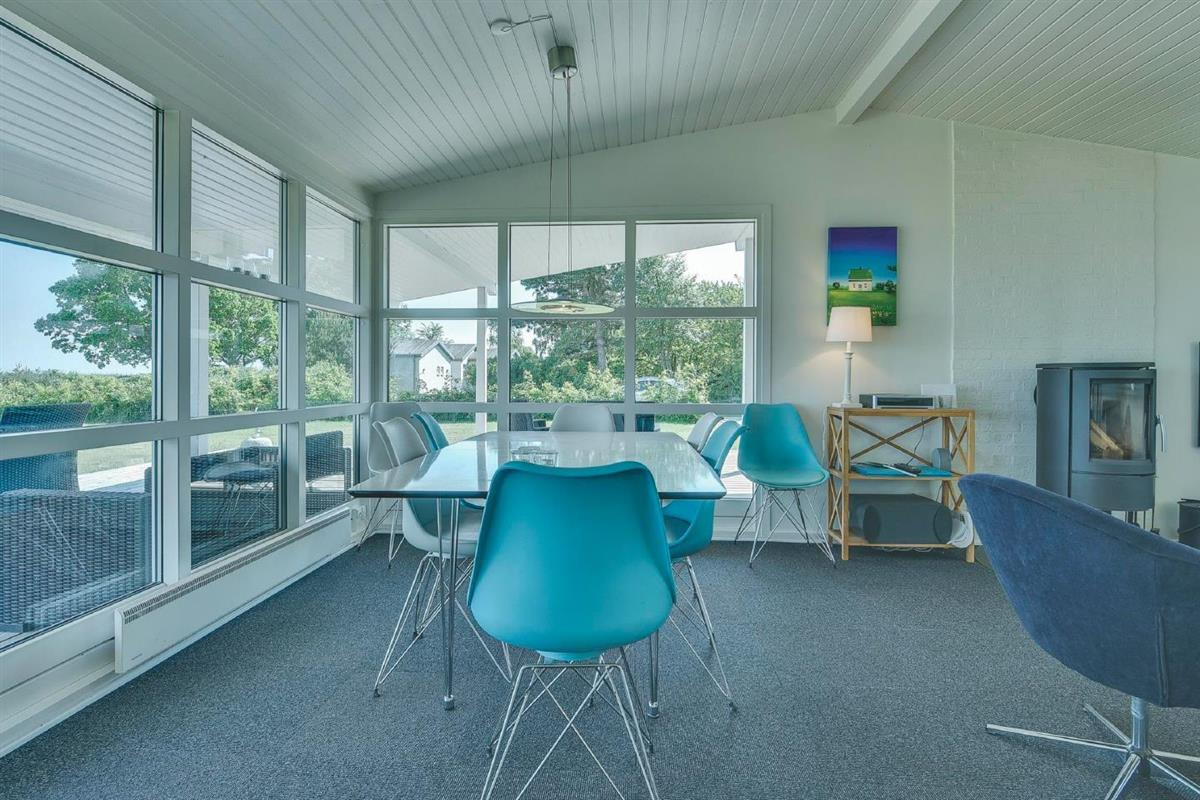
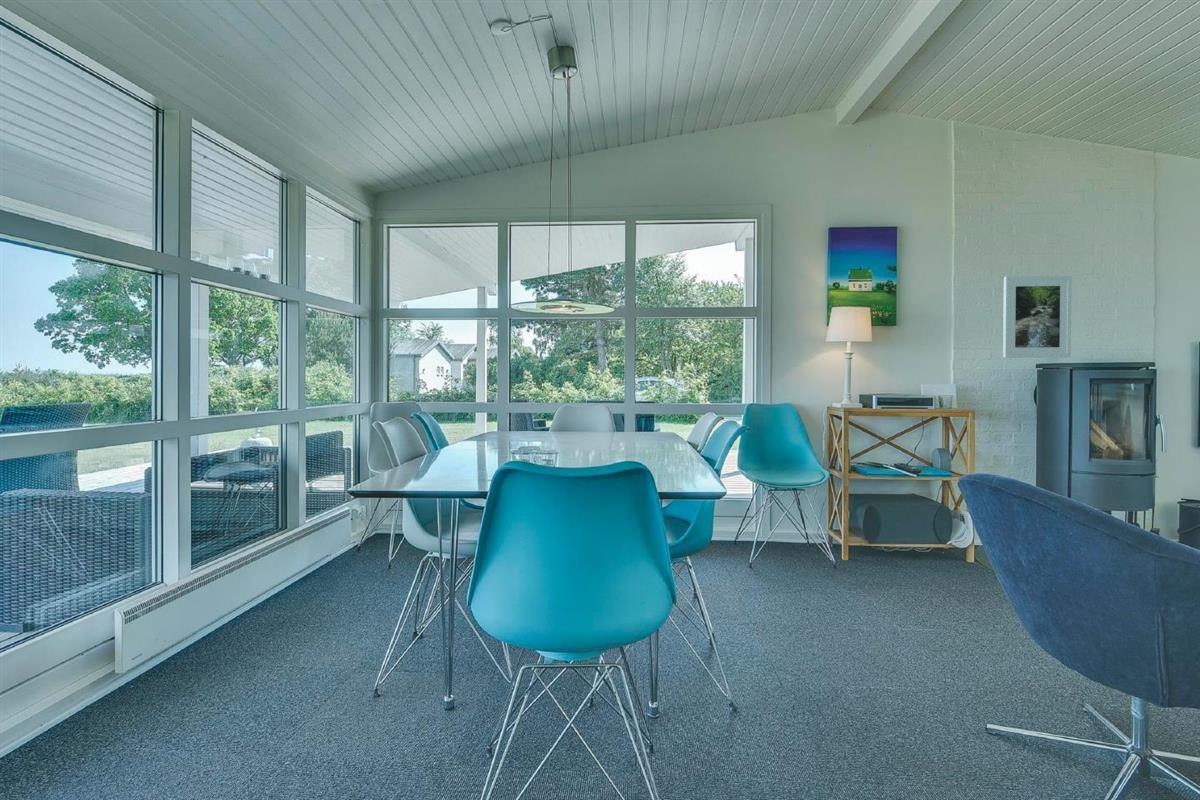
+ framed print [1002,275,1073,359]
